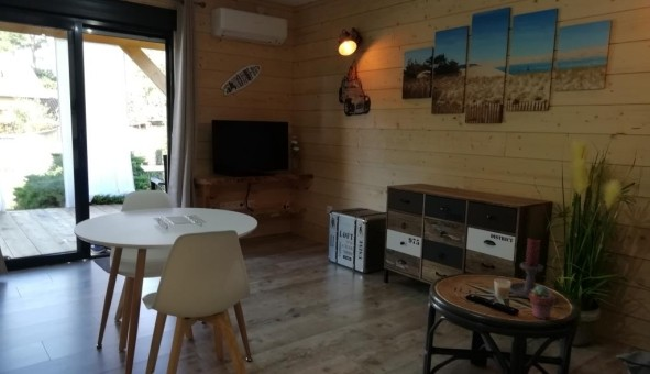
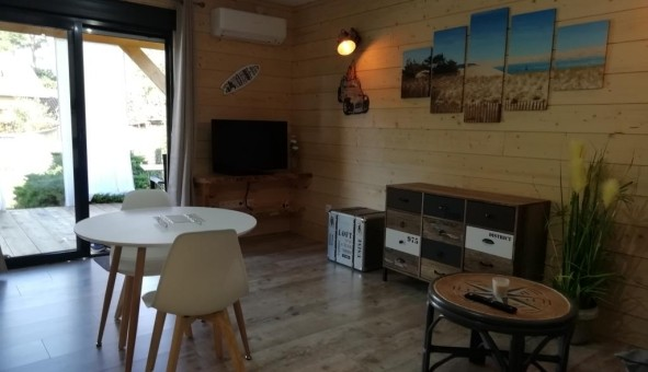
- potted succulent [529,285,557,321]
- candle holder [508,237,553,300]
